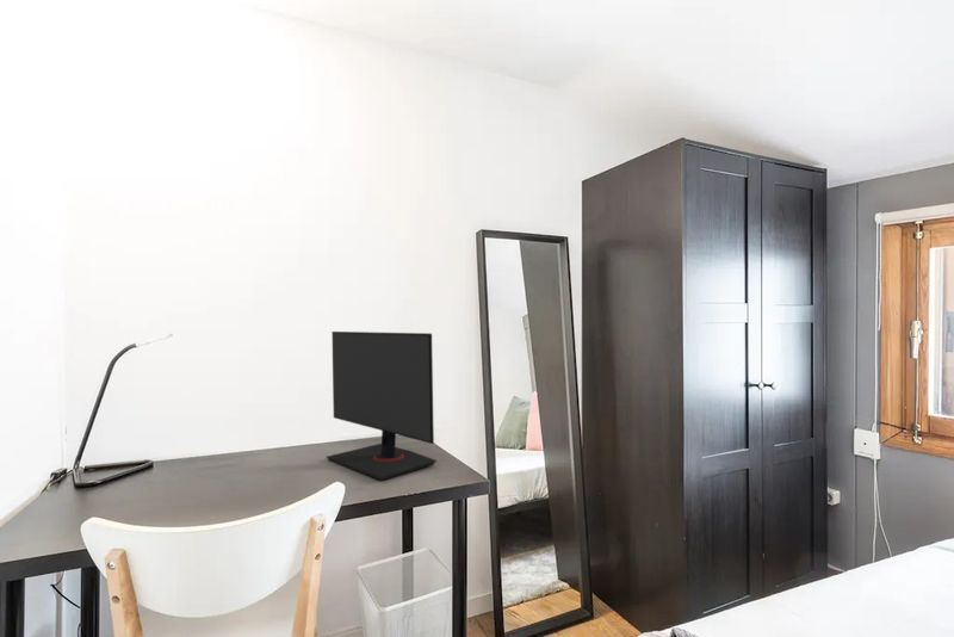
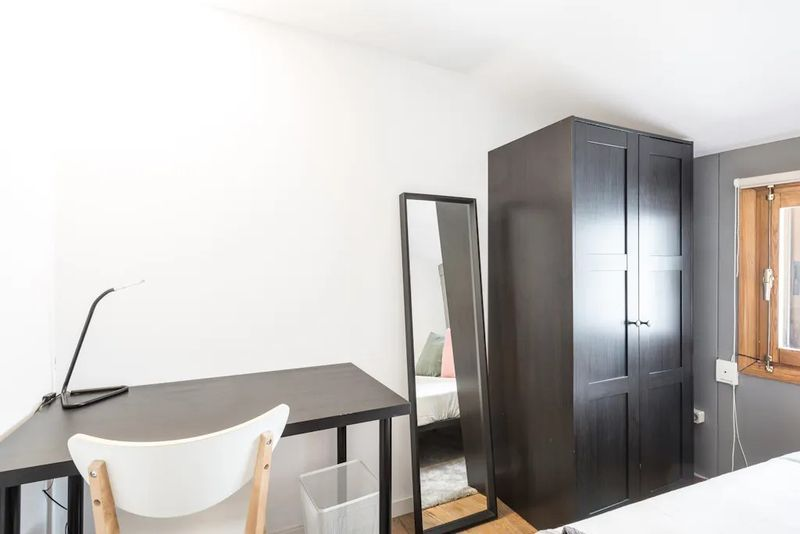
- computer monitor [326,330,438,482]
